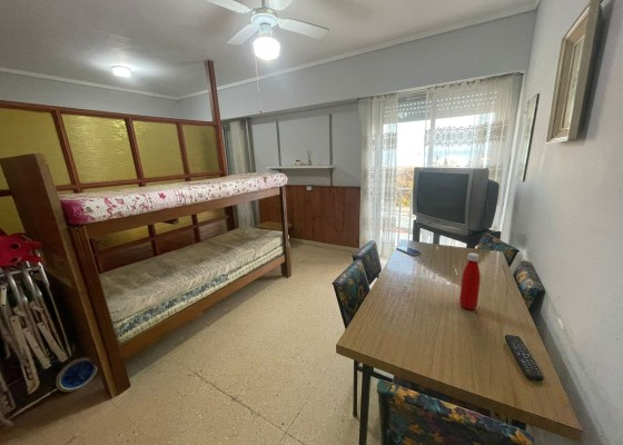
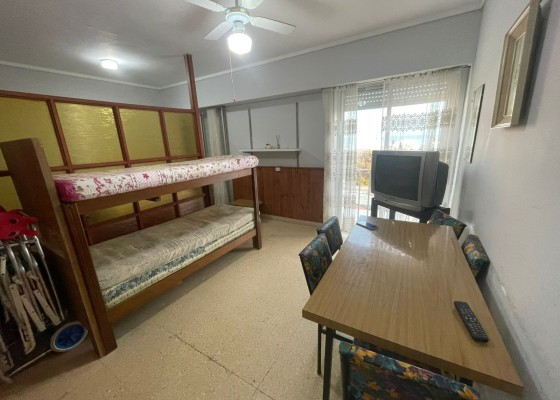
- bottle [458,253,481,310]
